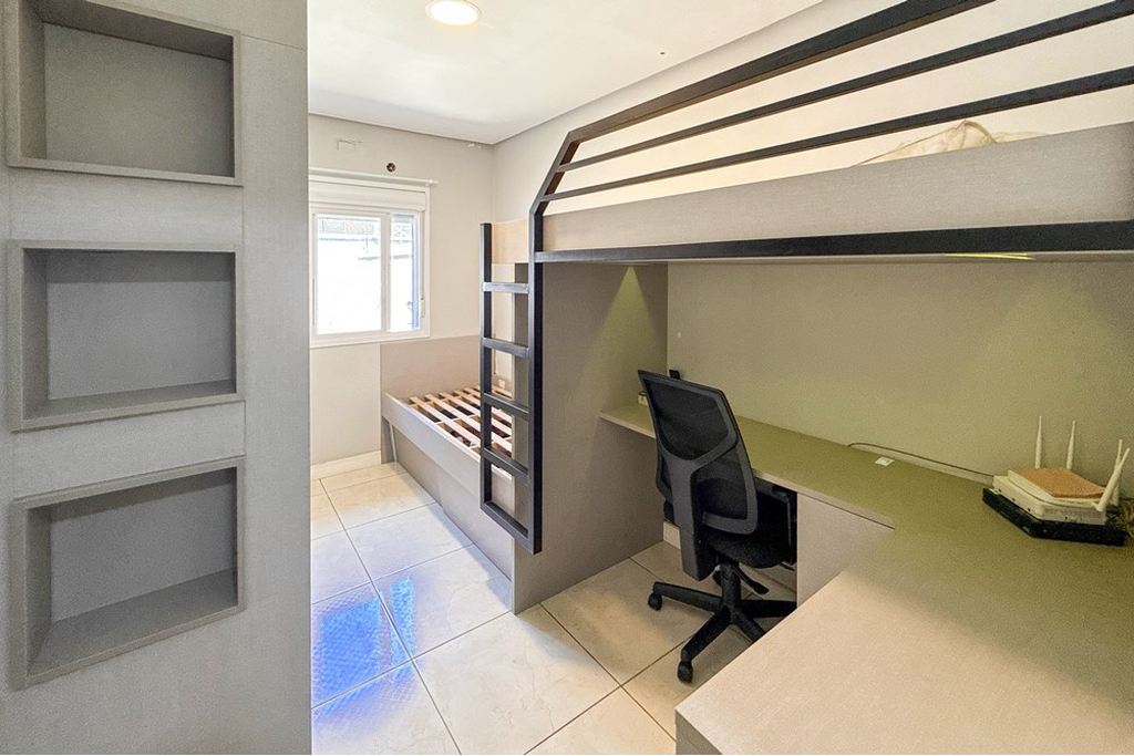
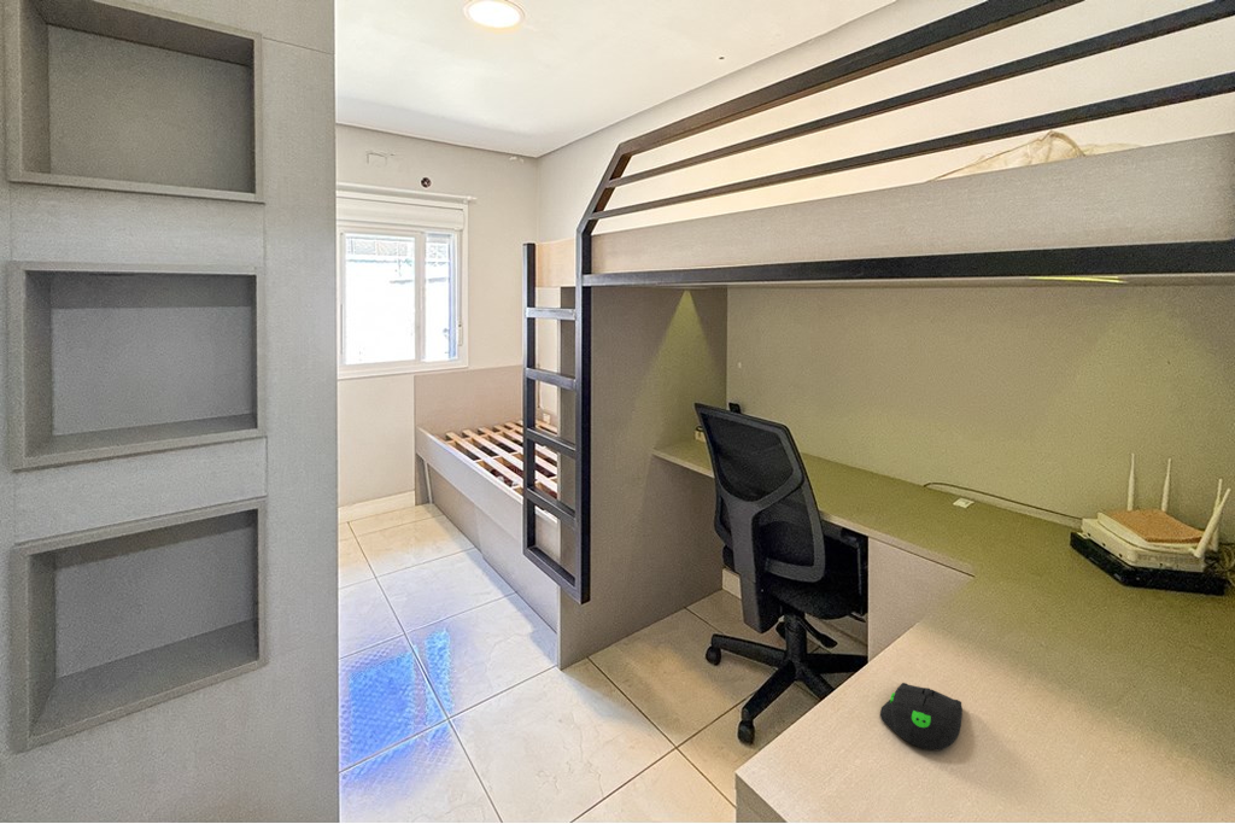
+ computer mouse [879,682,964,752]
